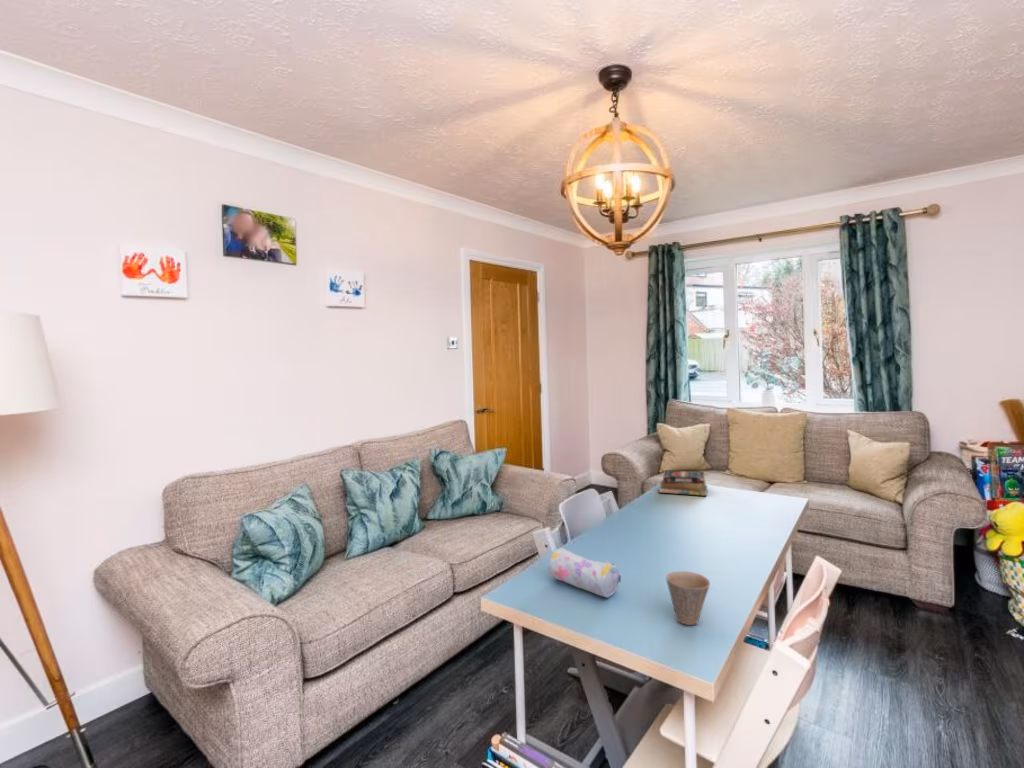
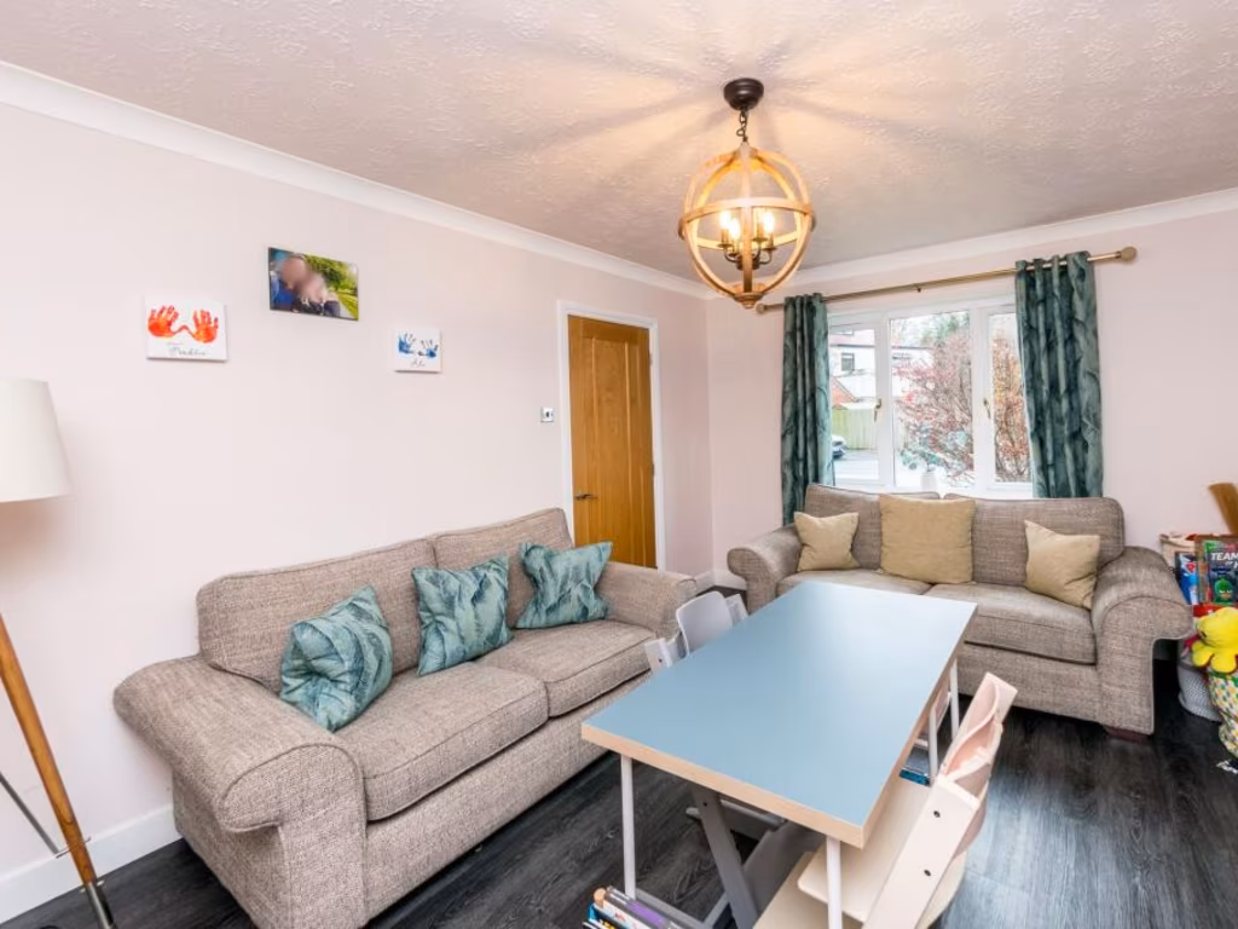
- pencil case [547,547,622,599]
- cup [665,570,711,626]
- books [658,469,708,497]
